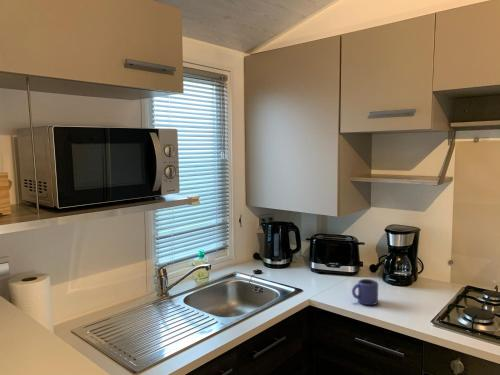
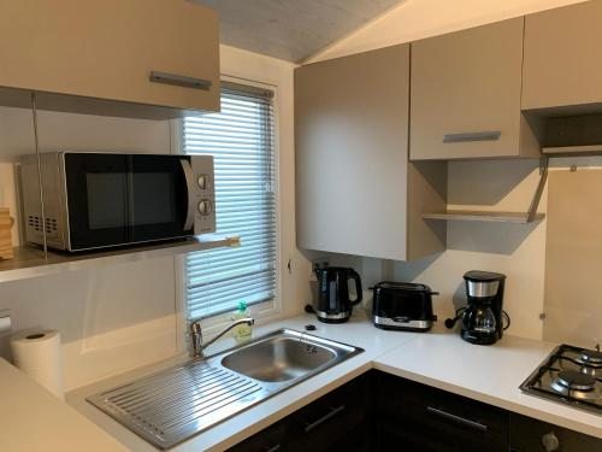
- mug [351,278,379,306]
